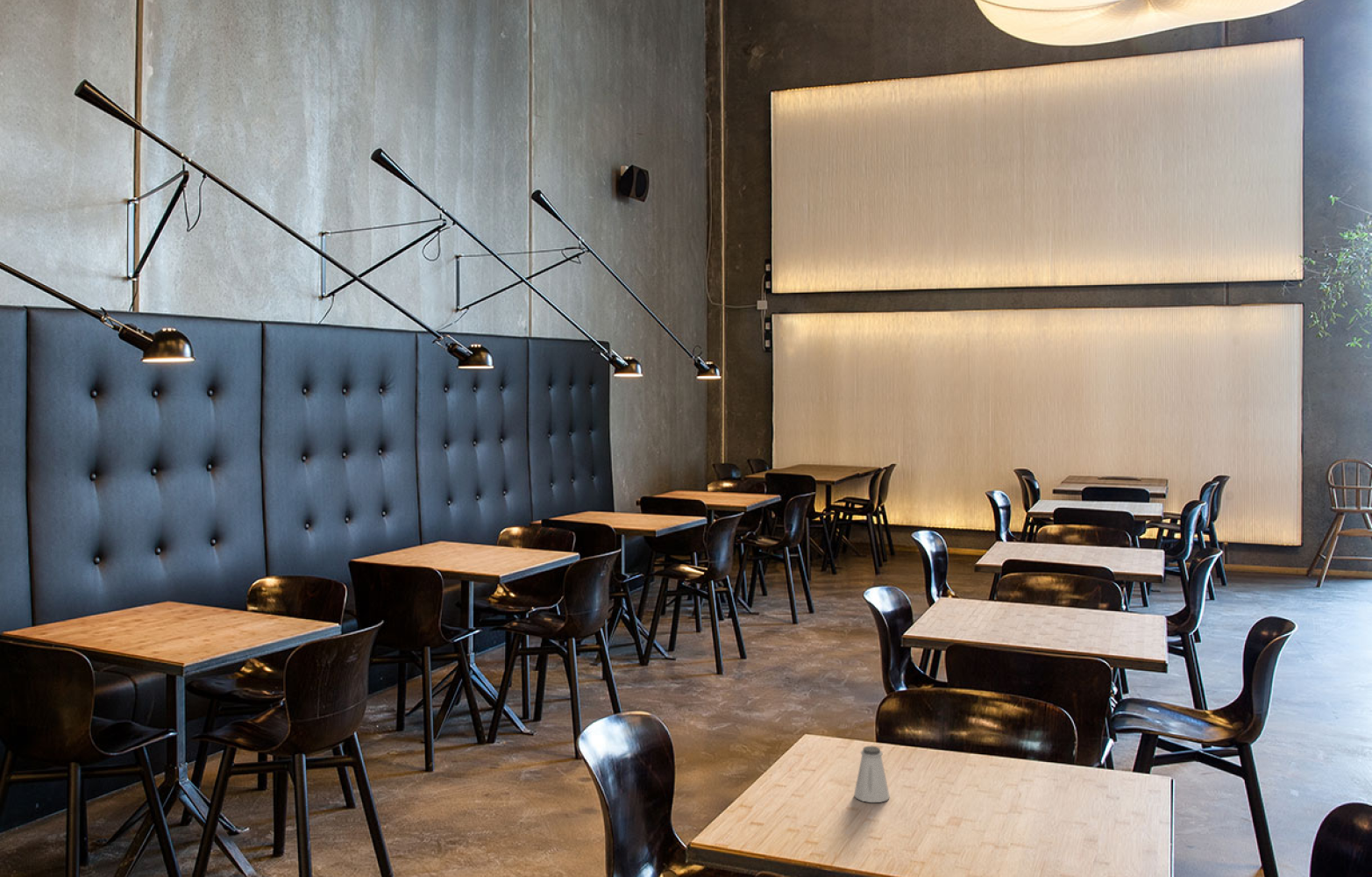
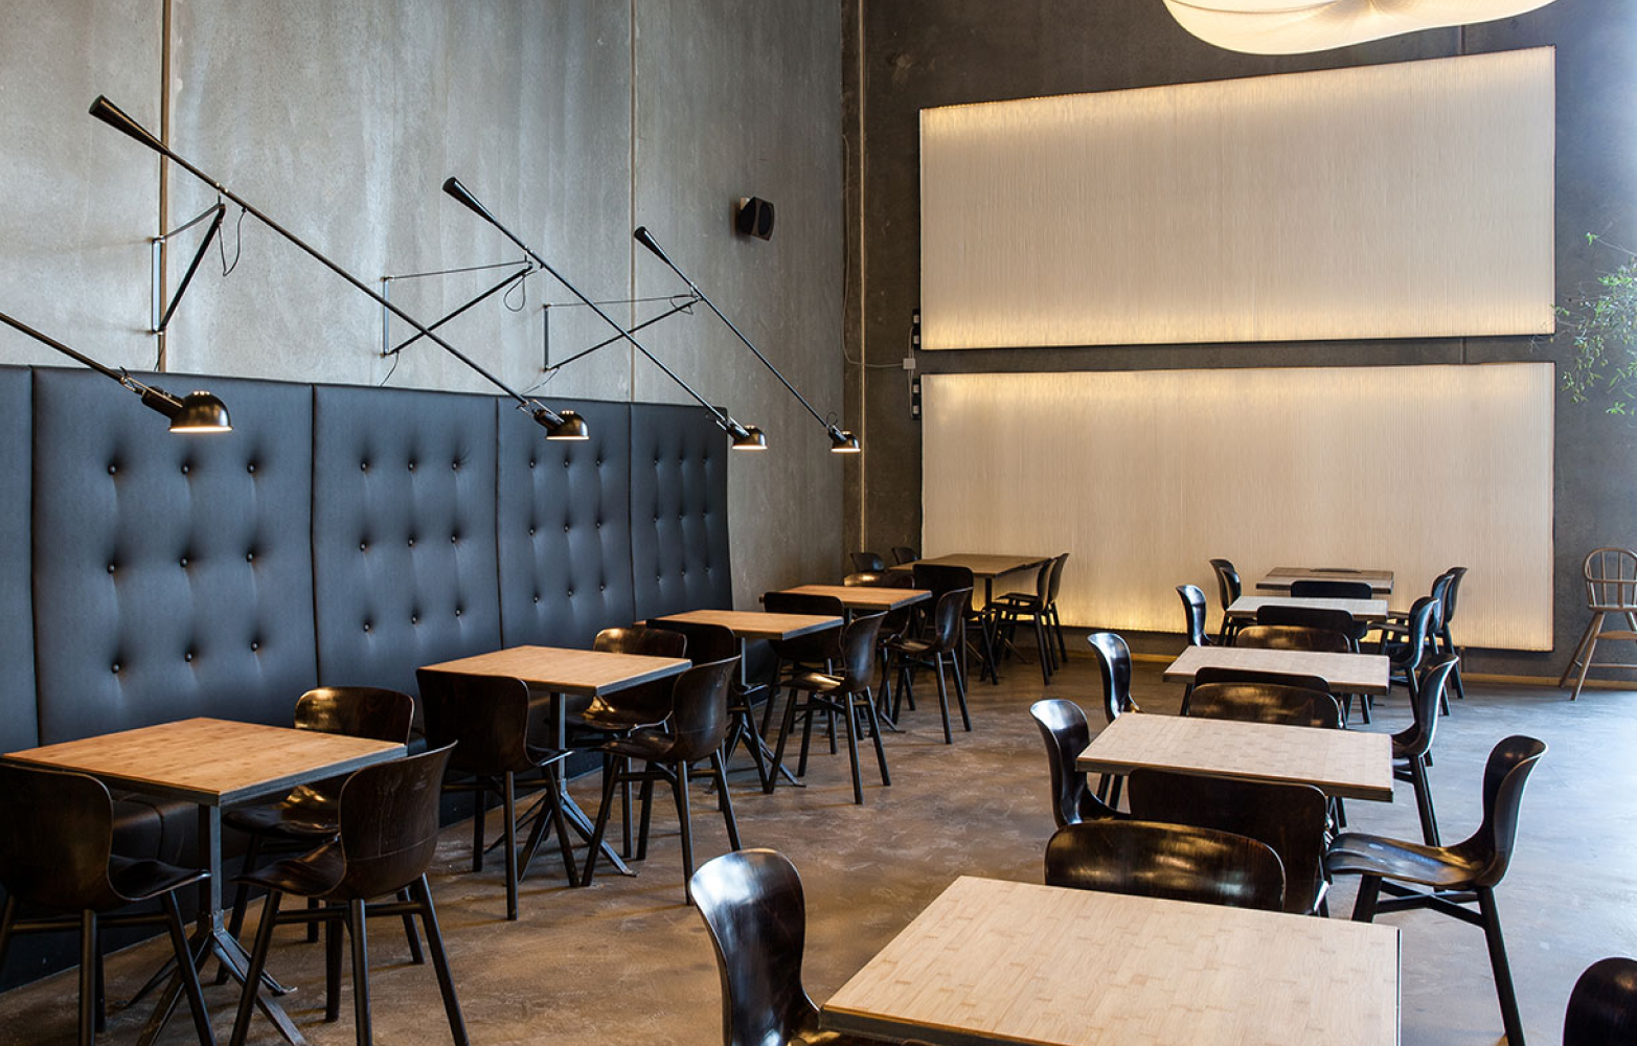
- saltshaker [853,745,891,803]
